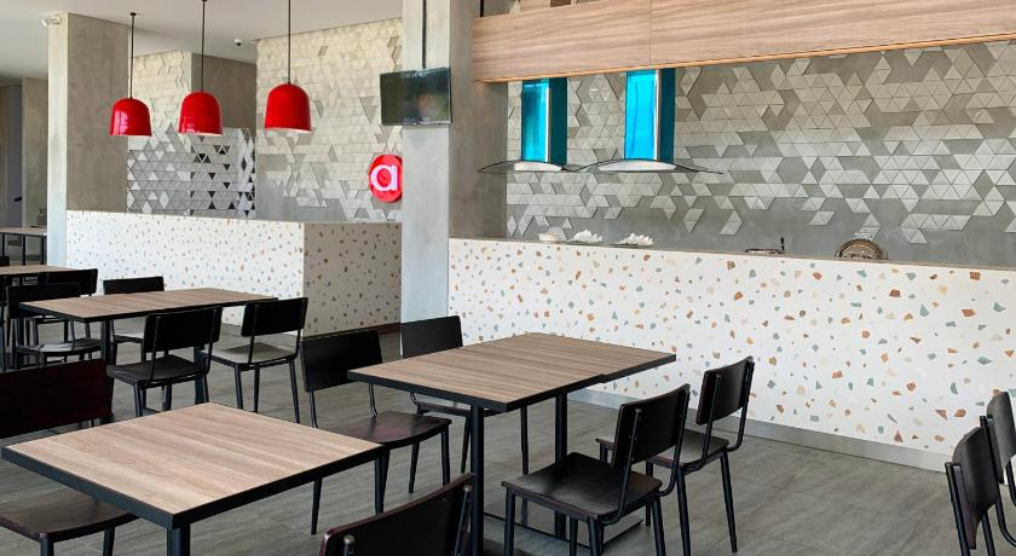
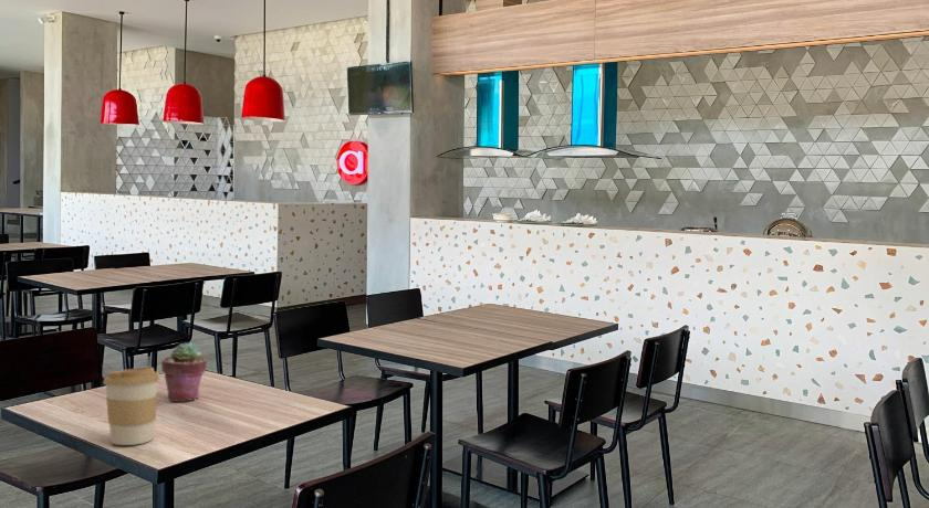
+ coffee cup [102,367,161,446]
+ potted succulent [160,341,208,402]
